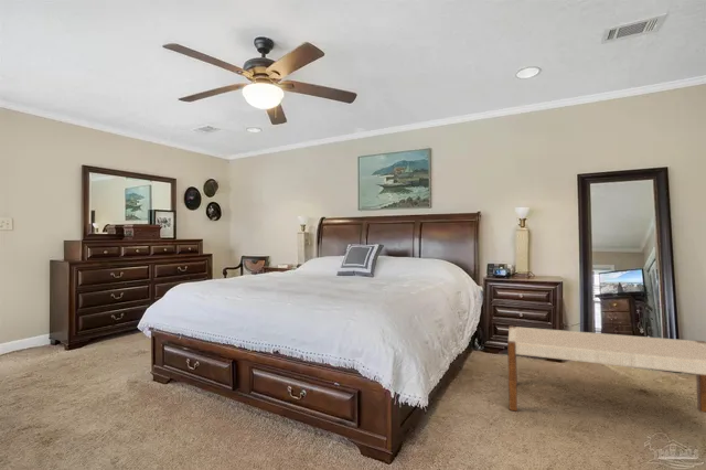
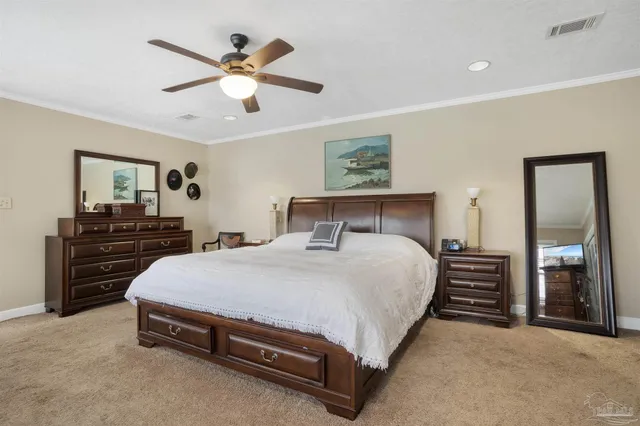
- bench [506,325,706,414]
